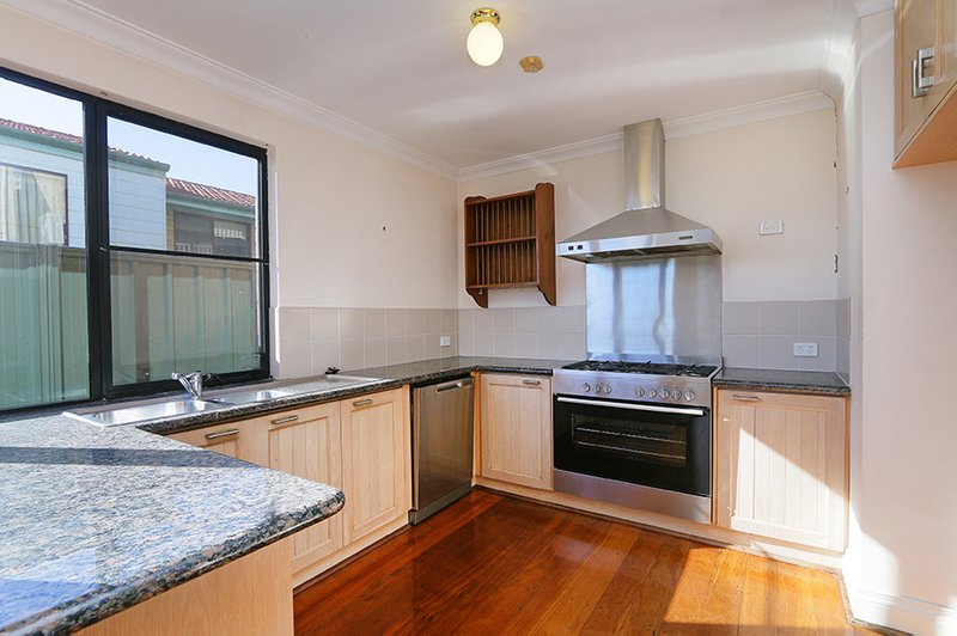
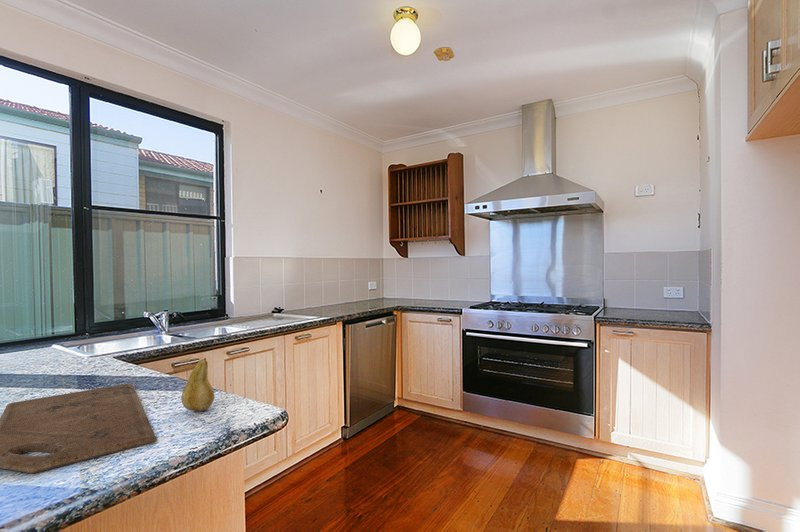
+ cutting board [0,383,158,475]
+ fruit [181,357,216,412]
